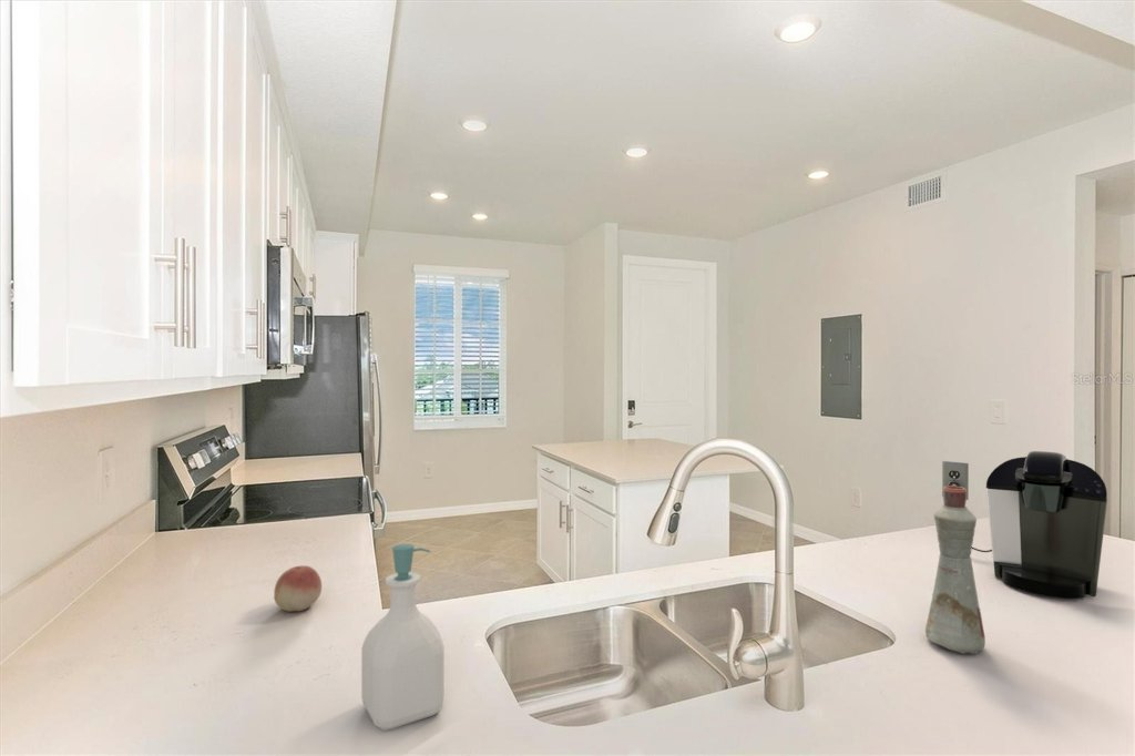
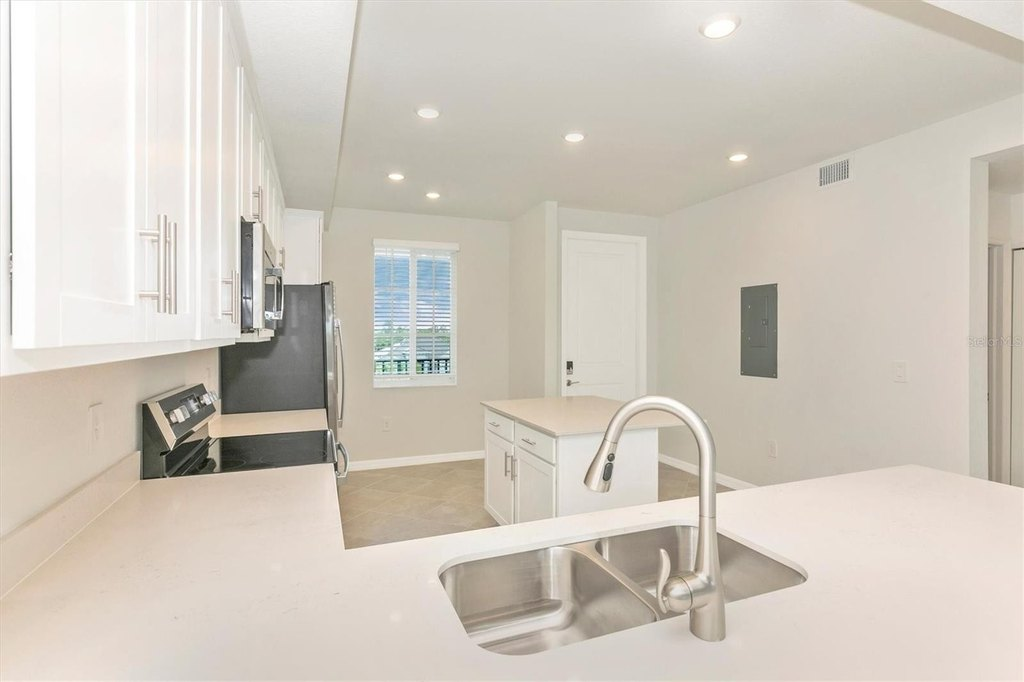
- fruit [273,564,323,613]
- soap bottle [360,543,446,732]
- bottle [924,484,986,655]
- coffee maker [941,450,1108,600]
